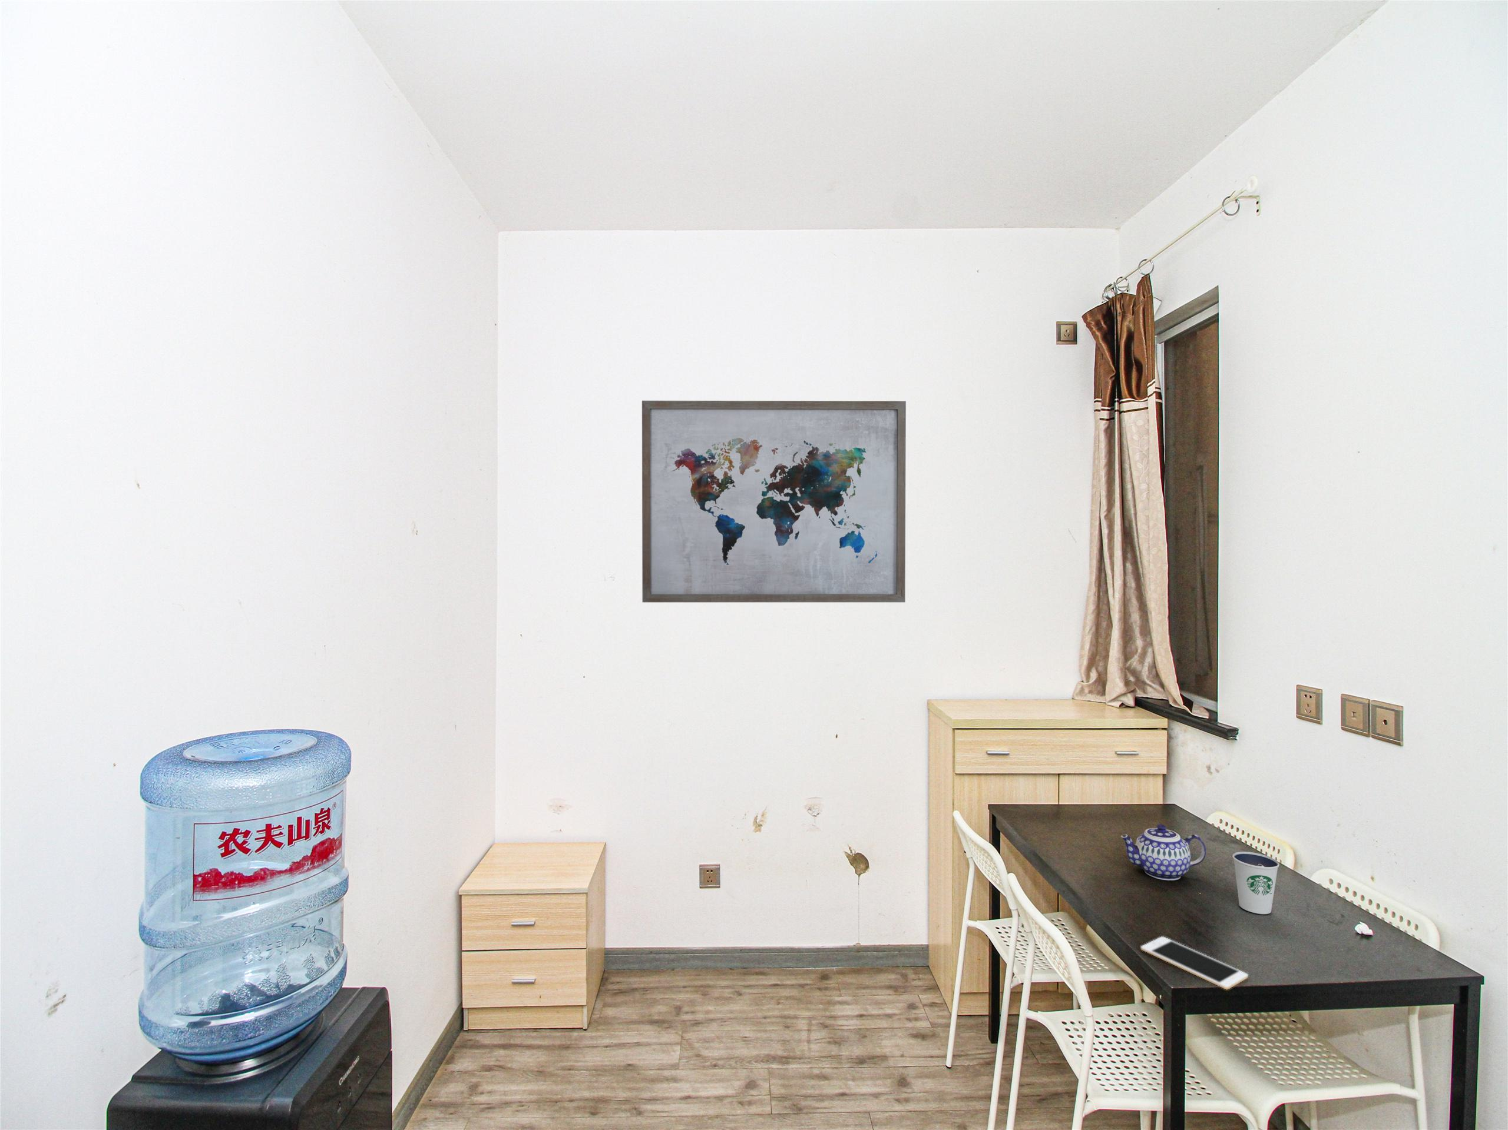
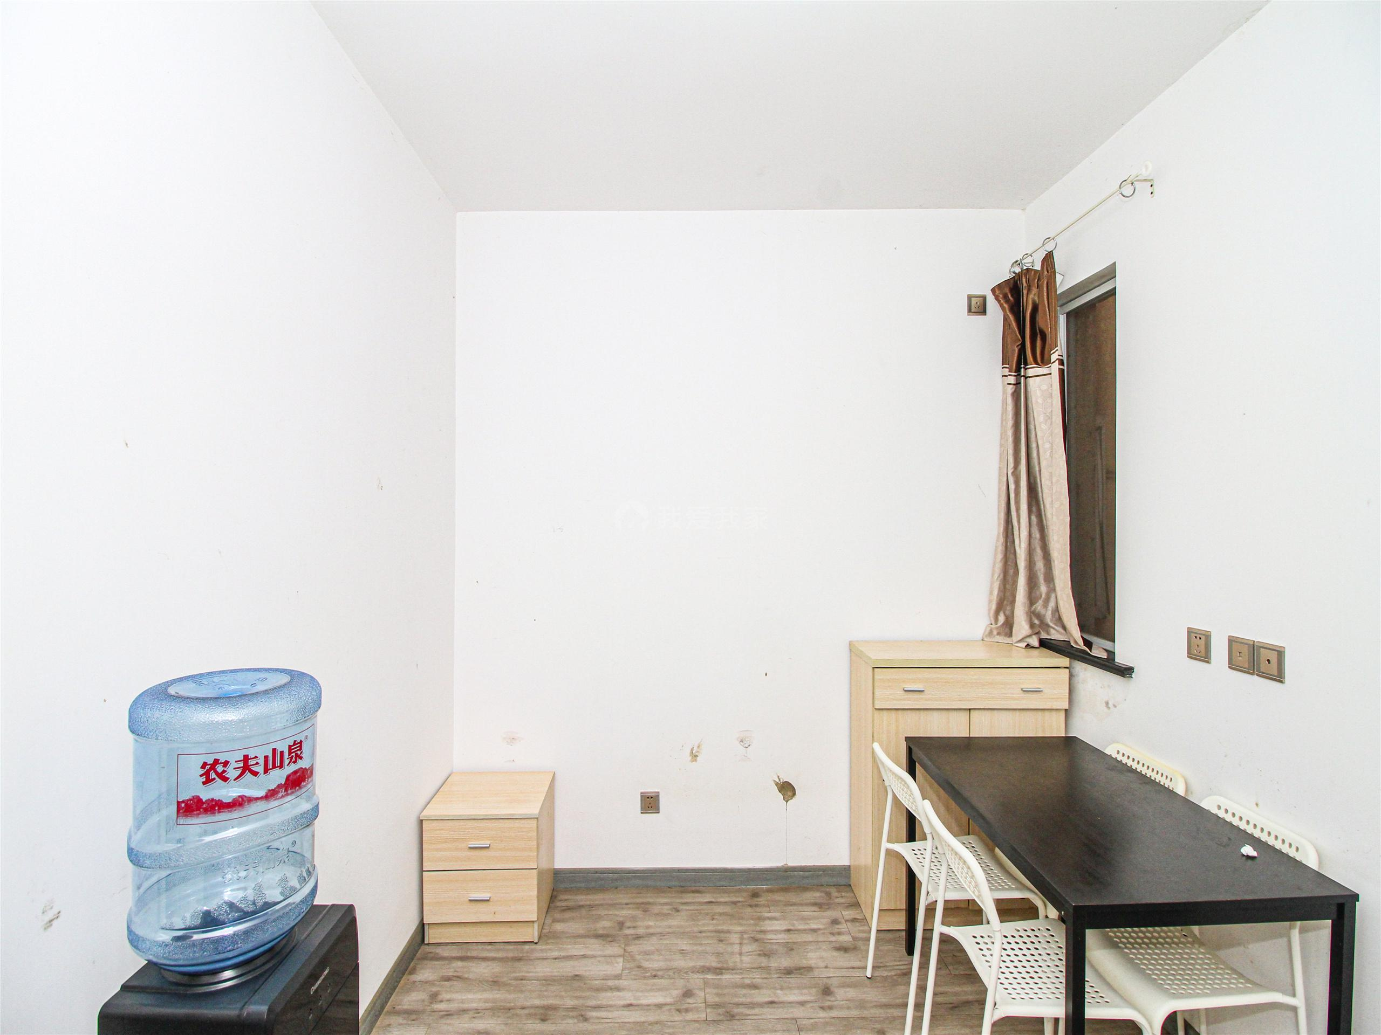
- cell phone [1140,935,1249,990]
- wall art [641,400,906,603]
- dixie cup [1231,851,1280,915]
- teapot [1121,824,1206,881]
